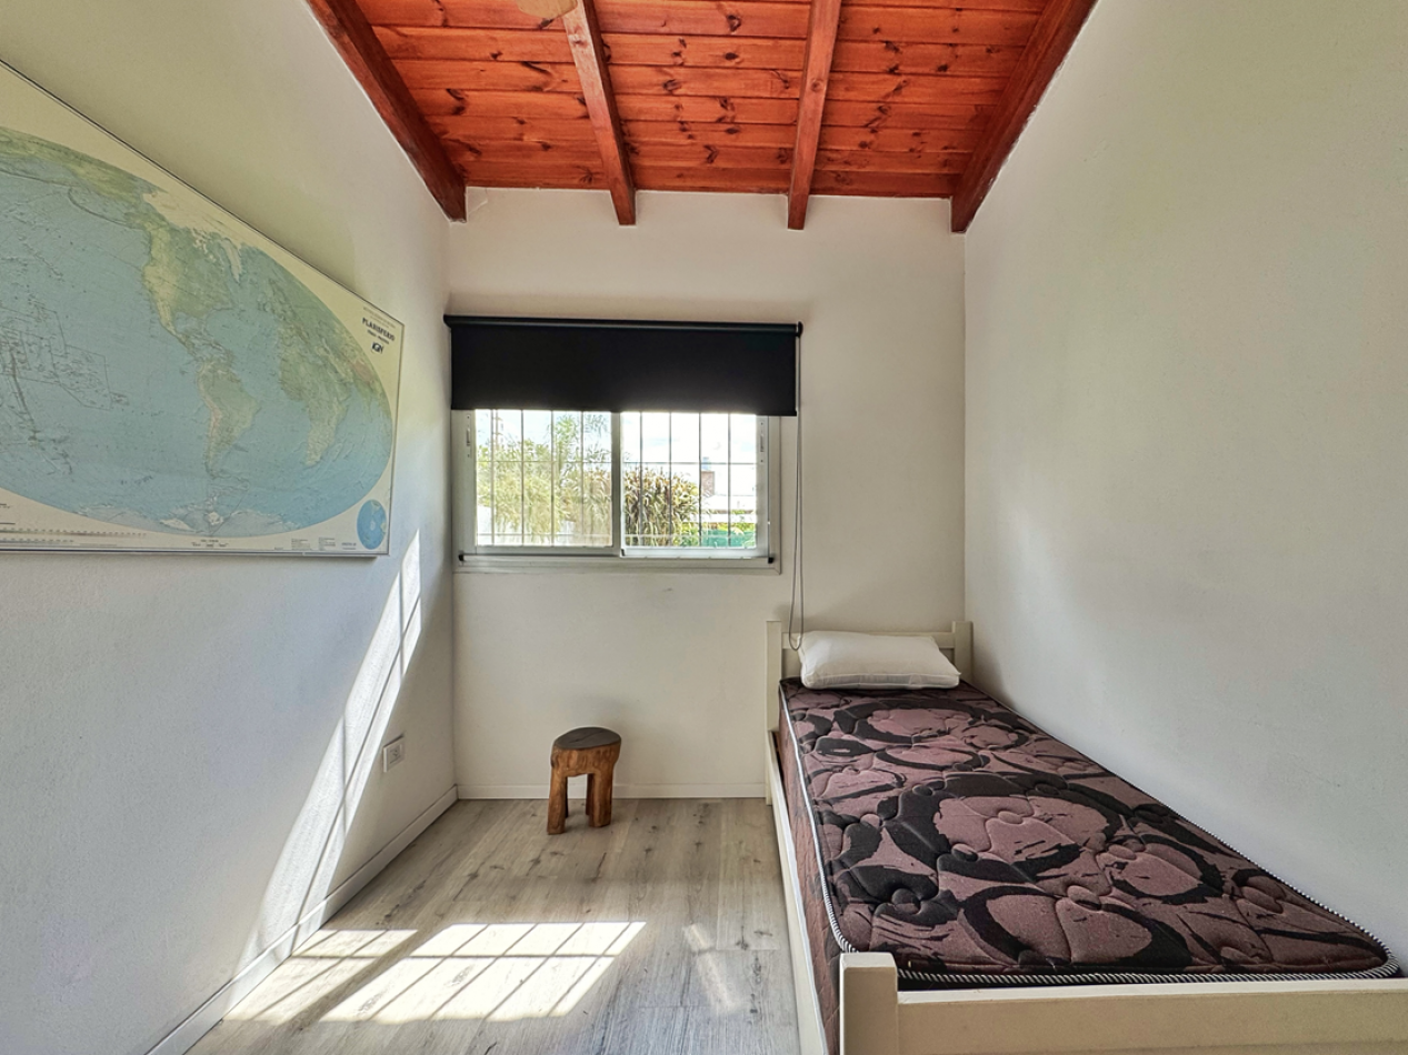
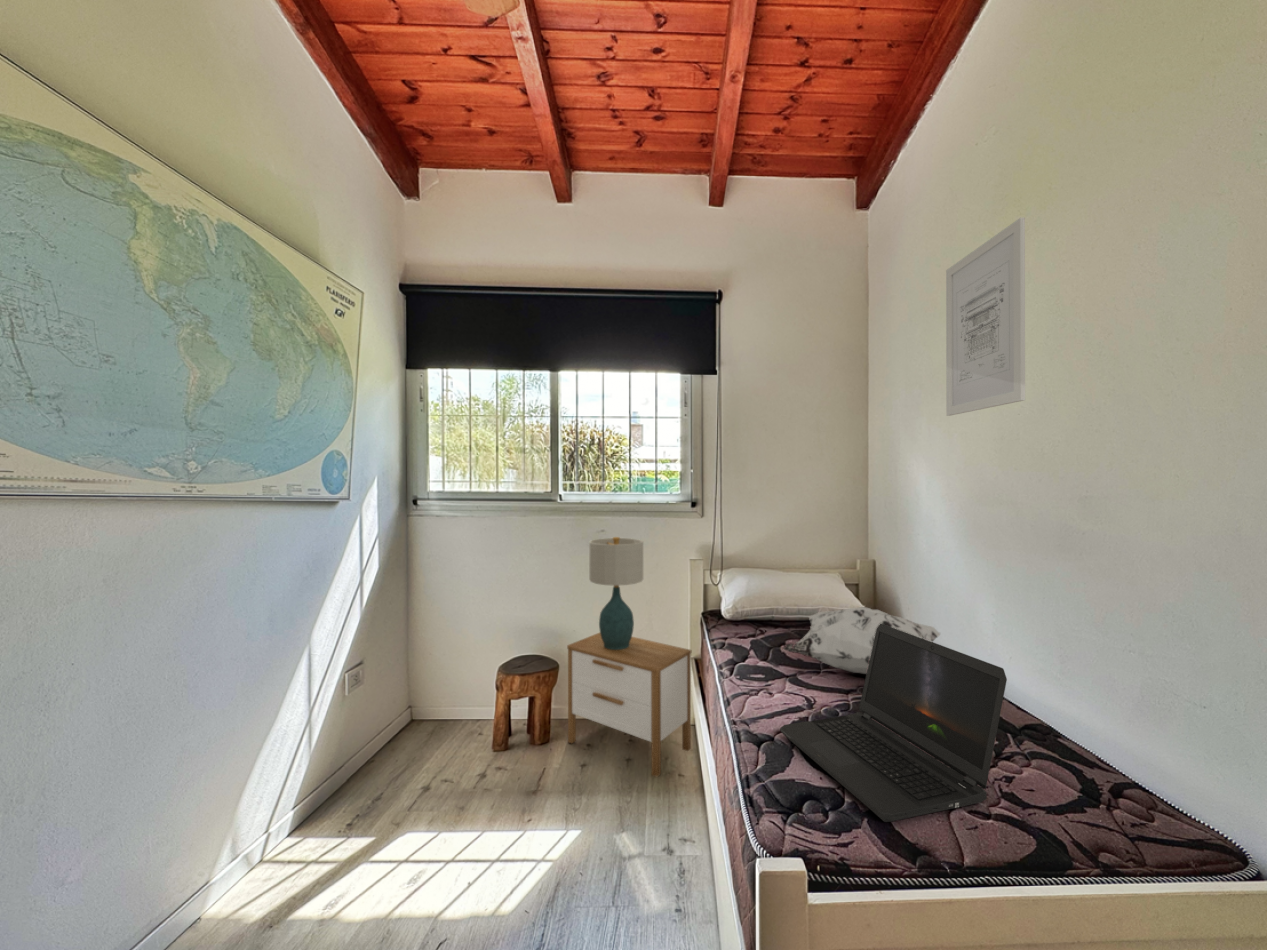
+ table lamp [588,536,644,650]
+ nightstand [566,632,692,778]
+ wall art [945,217,1026,417]
+ laptop computer [779,623,1008,823]
+ decorative pillow [782,606,941,675]
